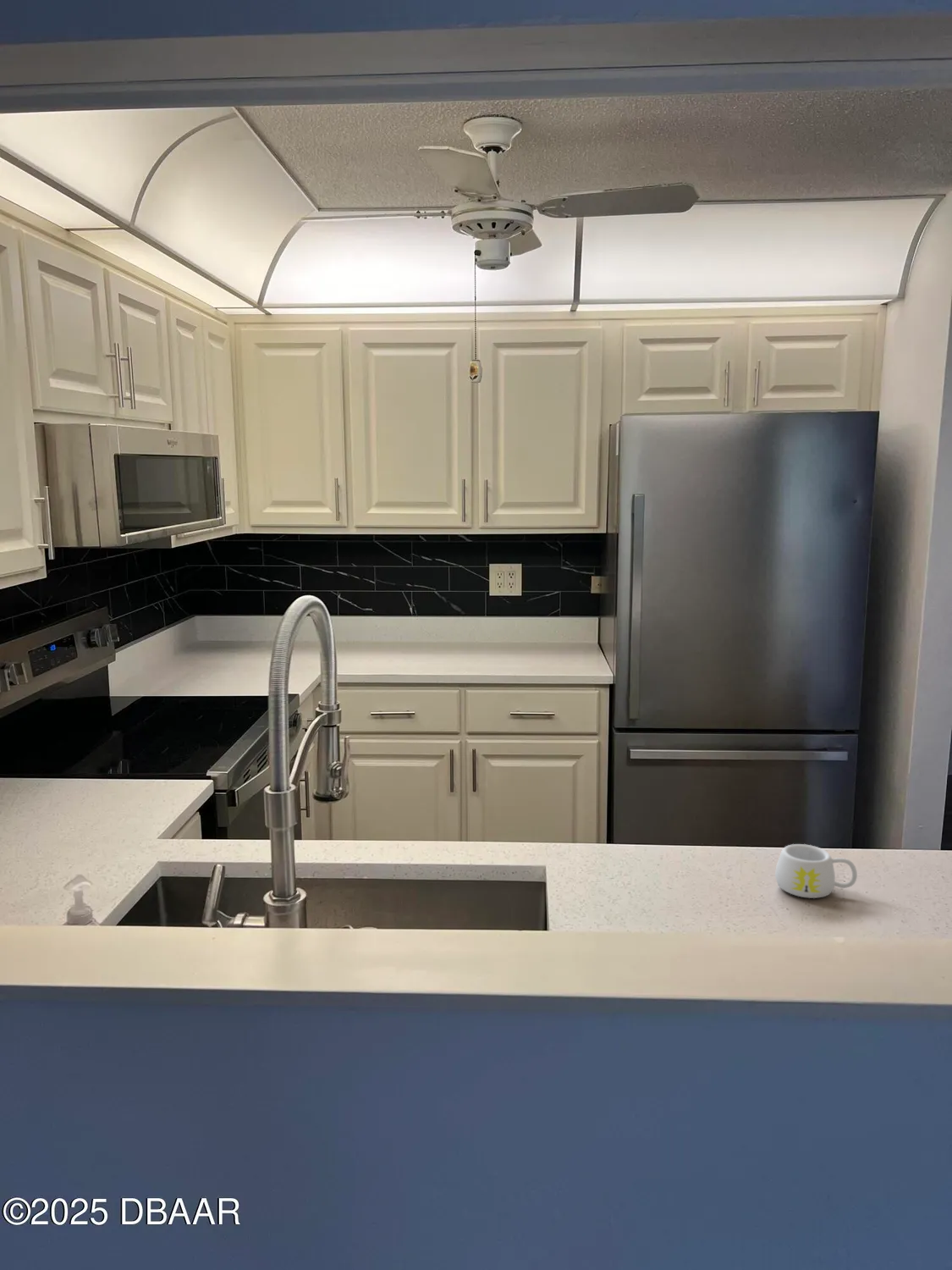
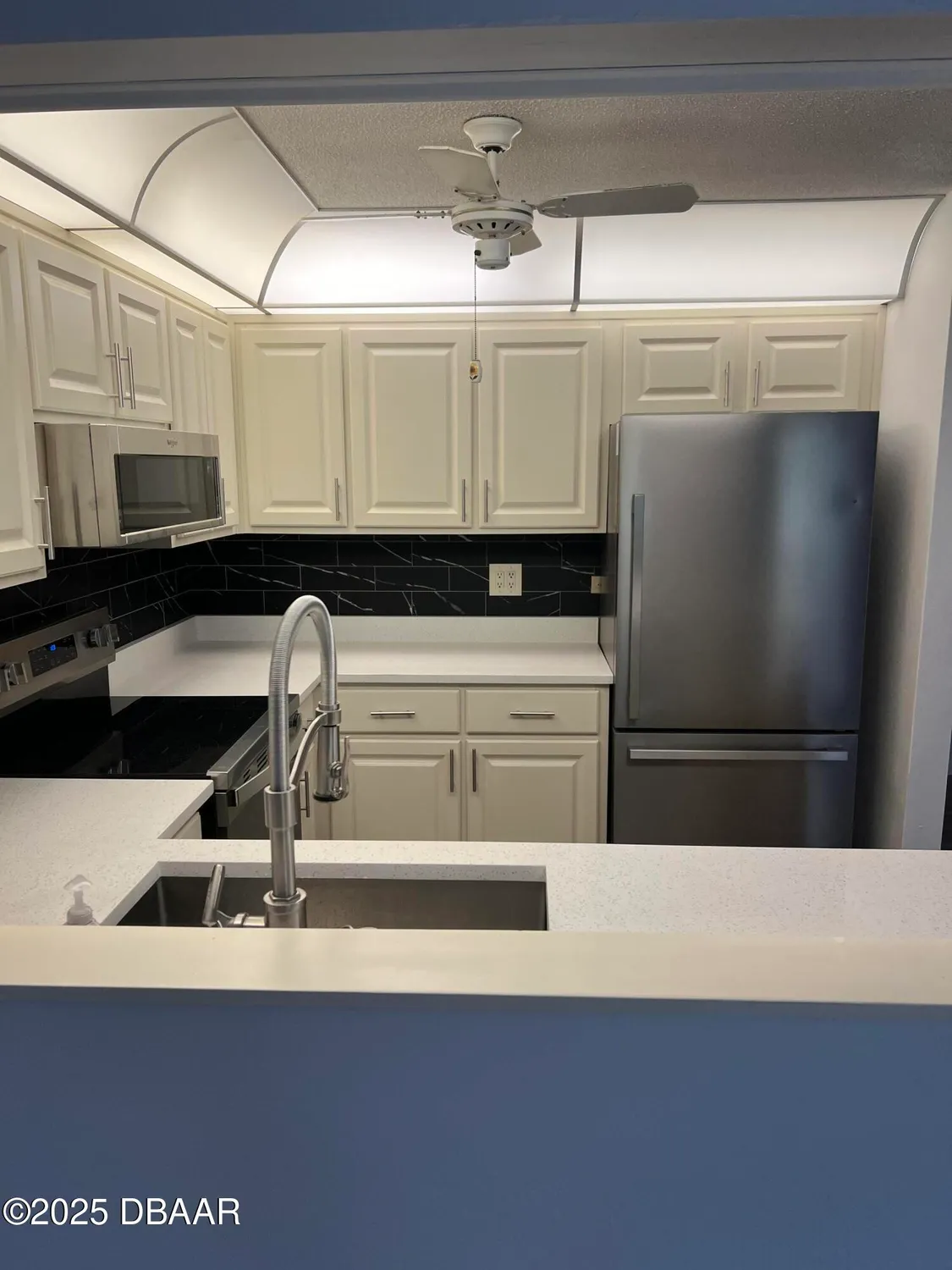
- mug [774,843,858,899]
